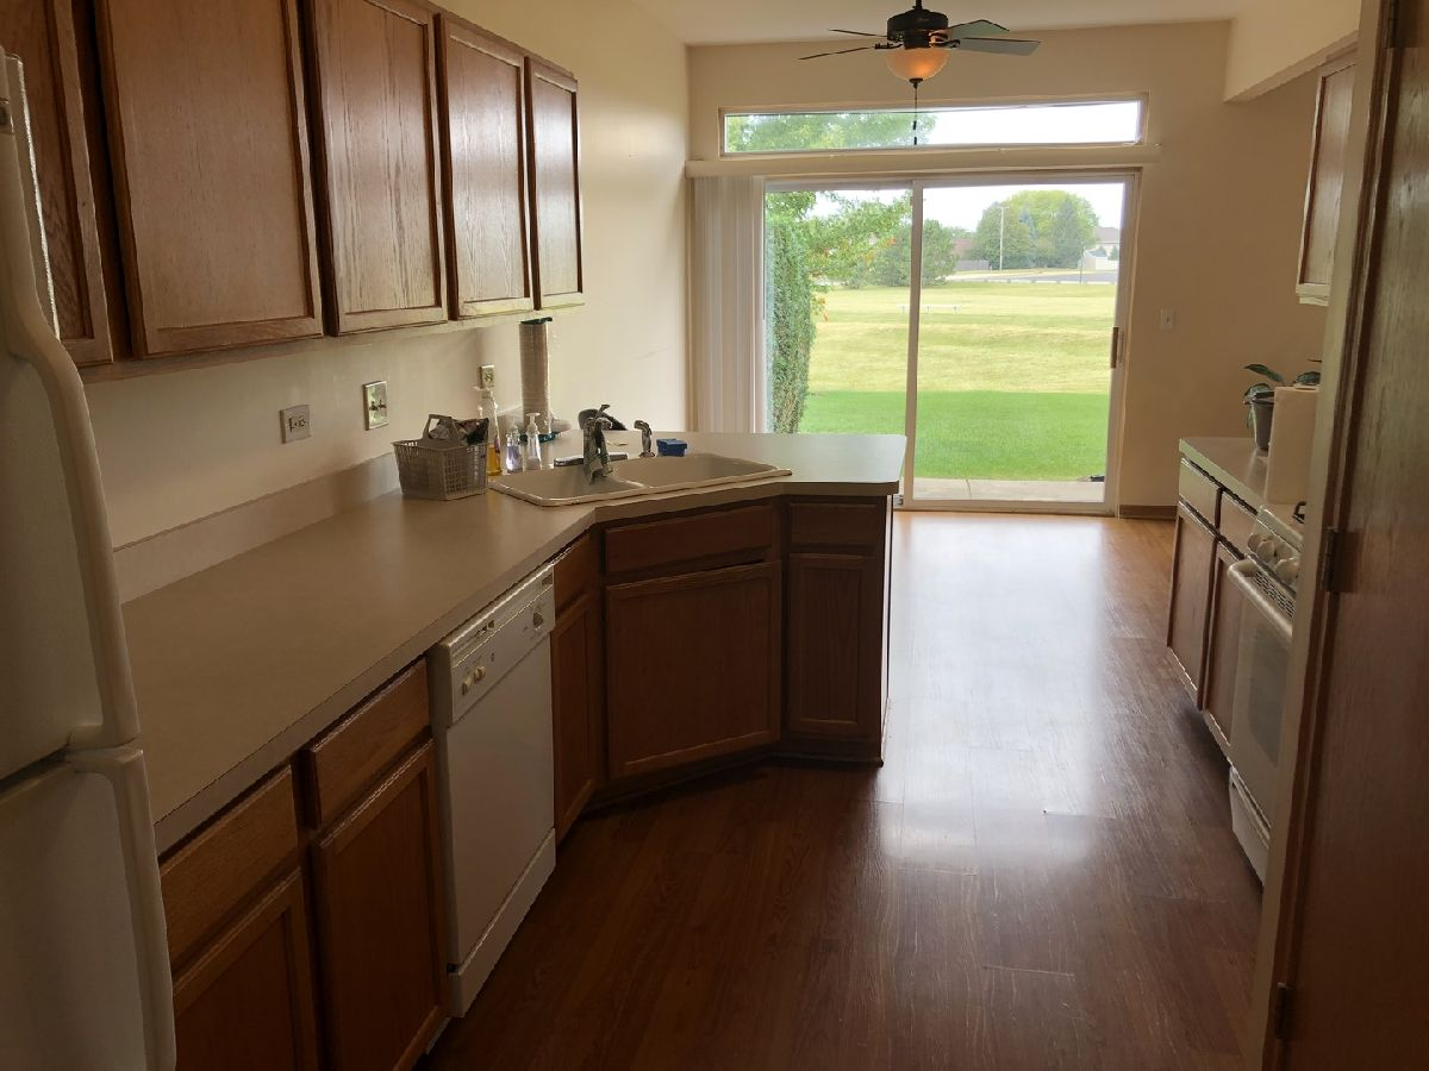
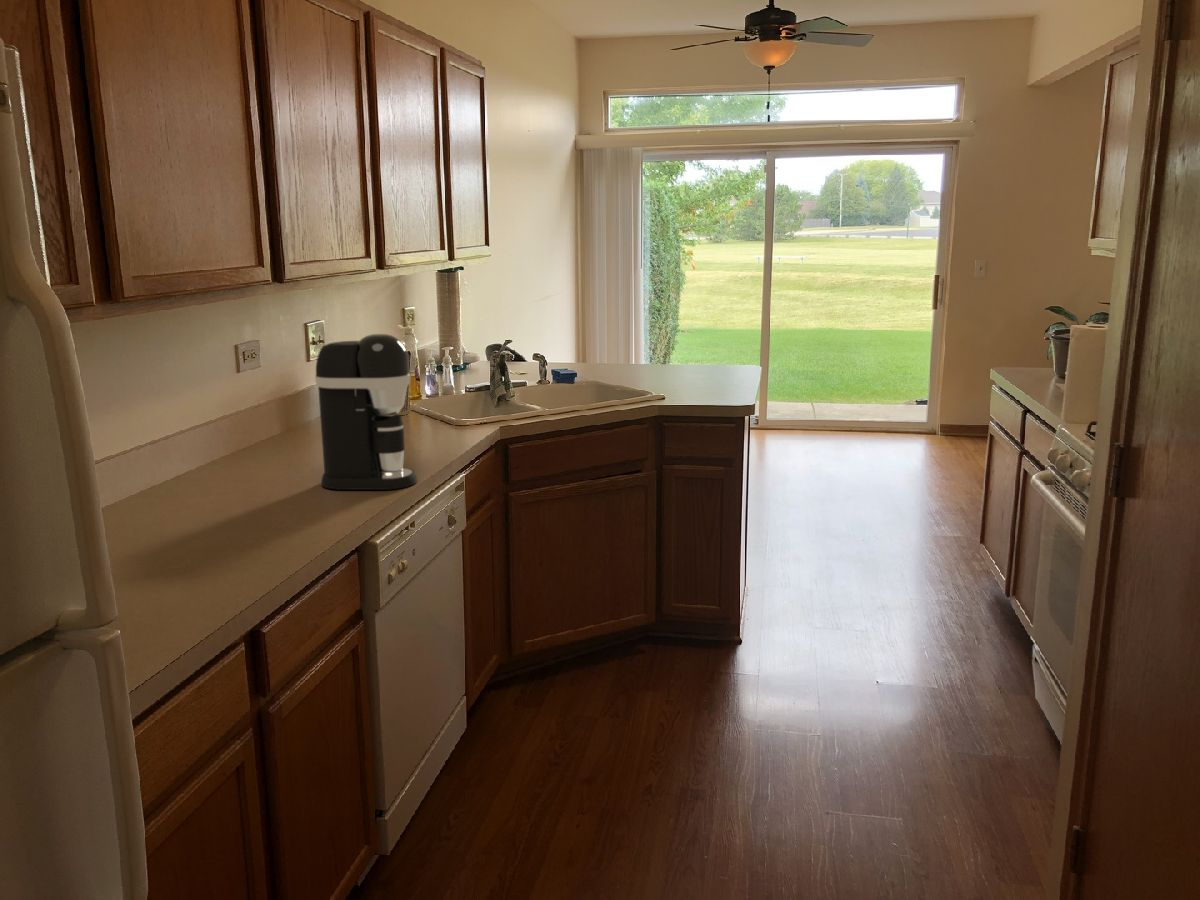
+ coffee maker [314,333,418,491]
